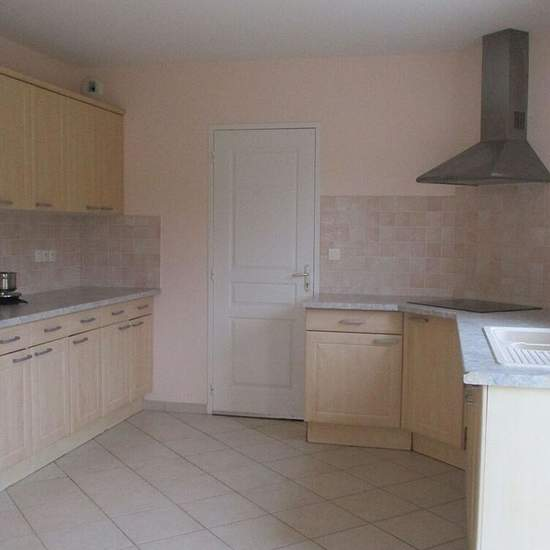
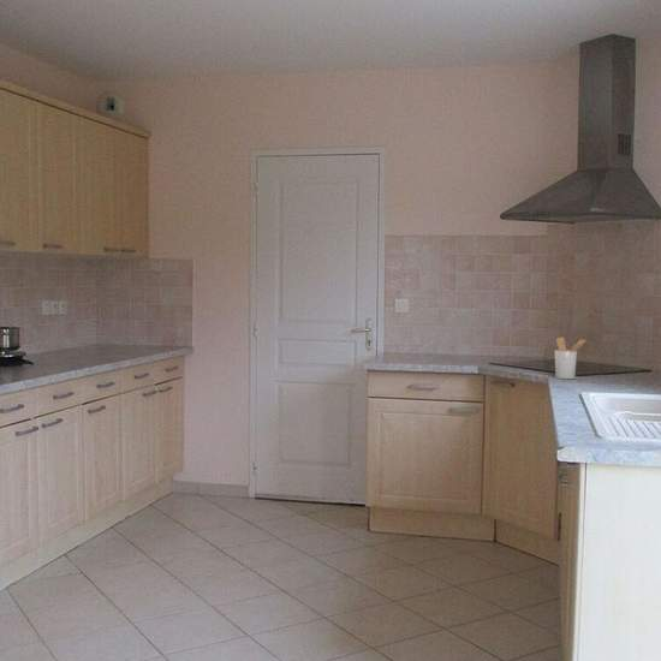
+ utensil holder [554,337,588,380]
